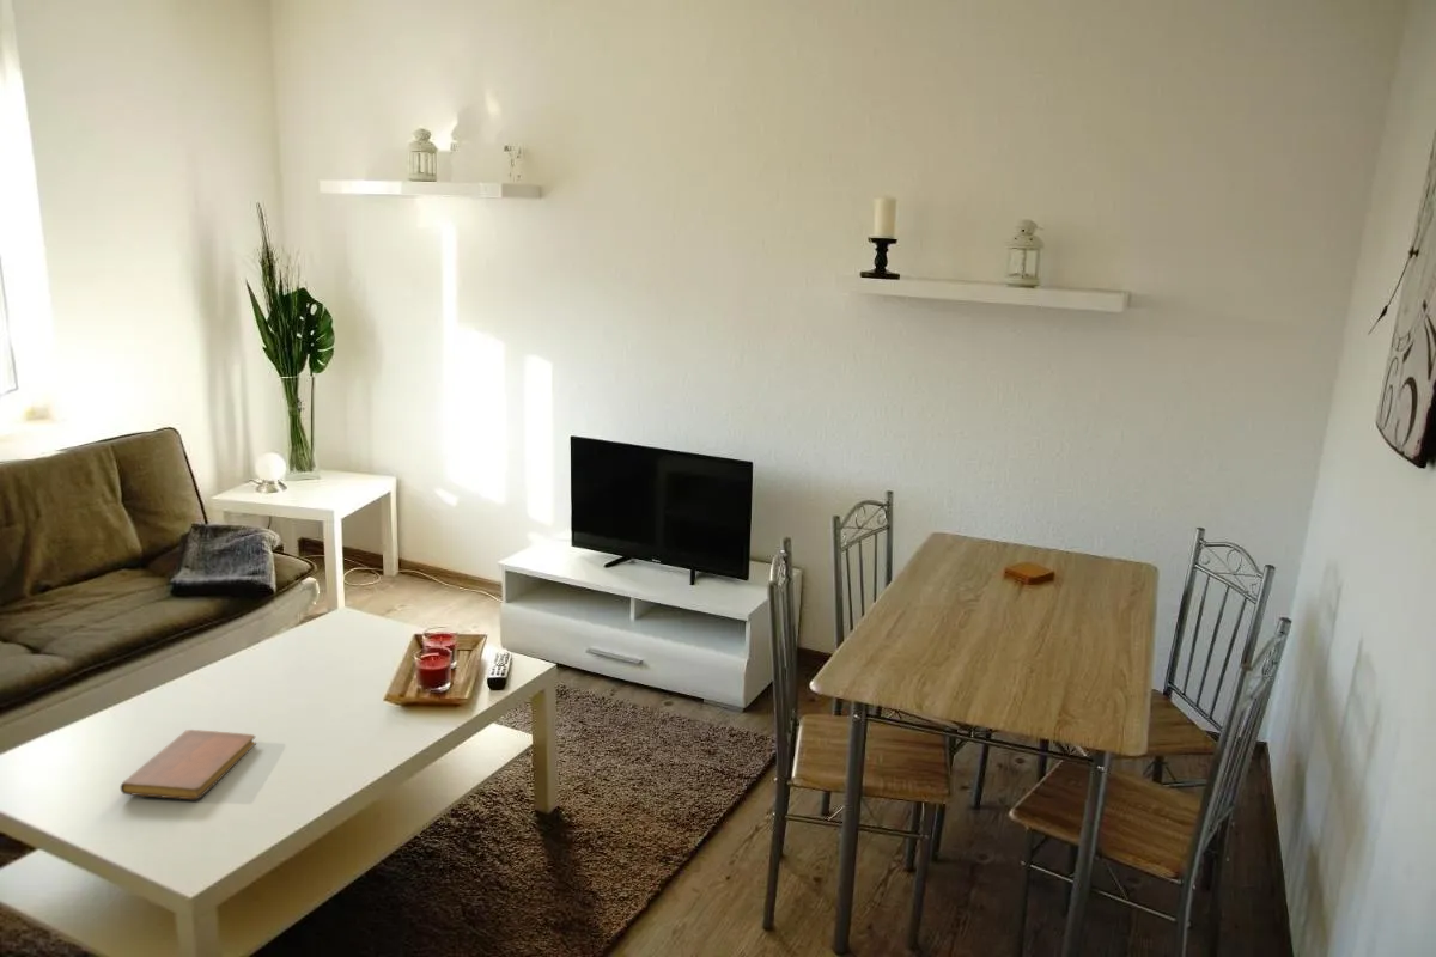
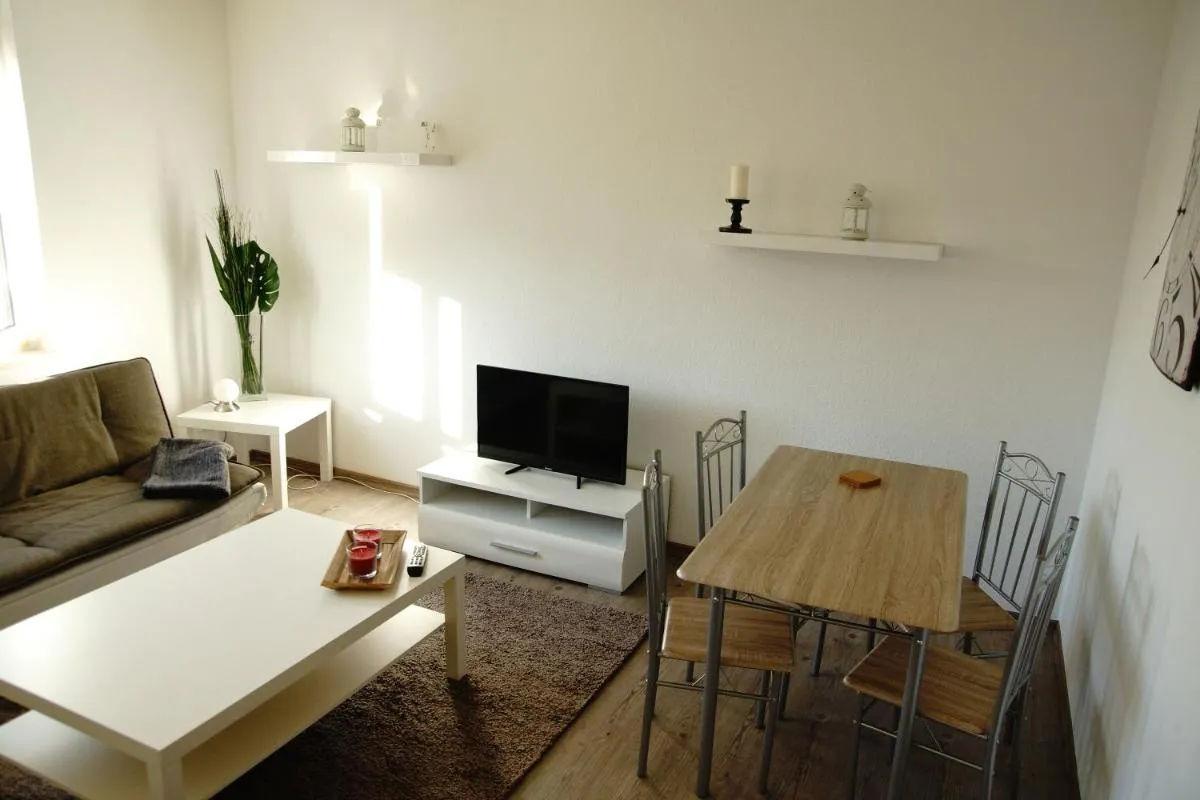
- notebook [120,729,257,800]
